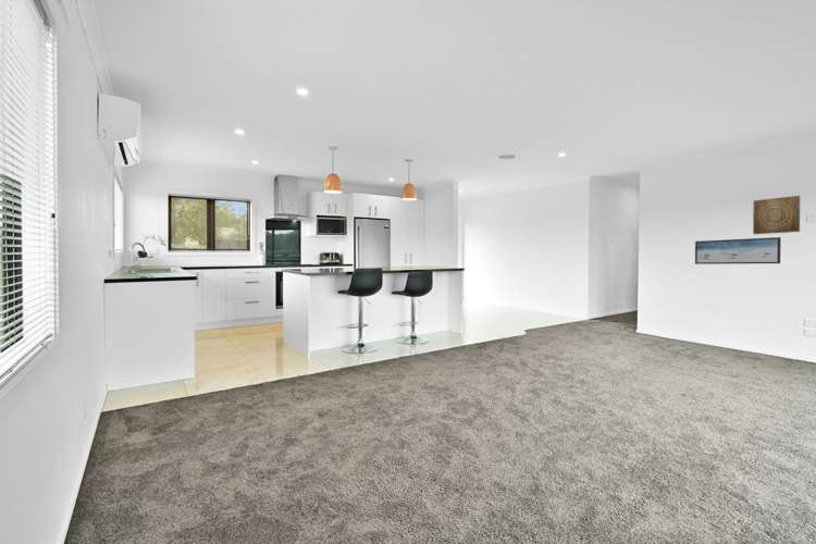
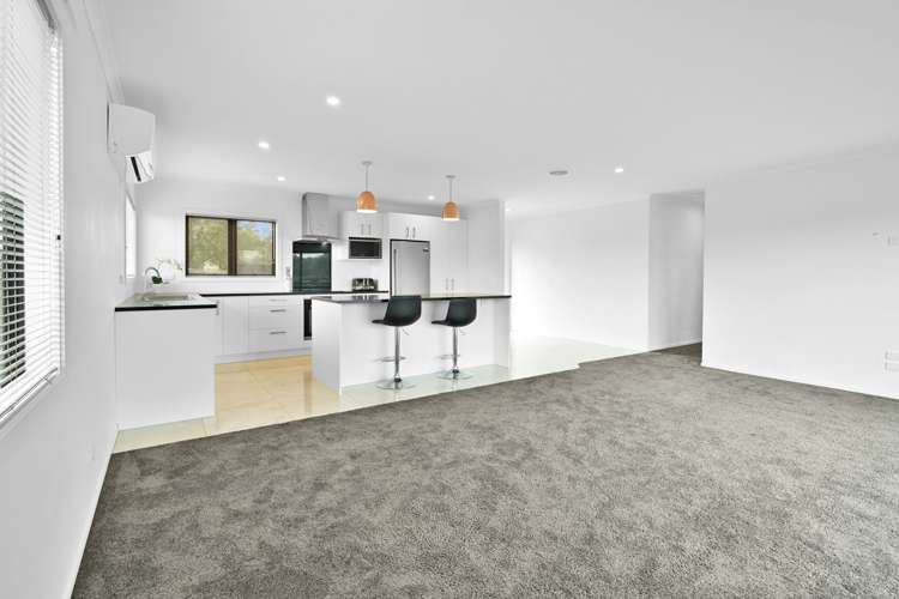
- wall art [752,195,801,235]
- wall art [694,236,782,265]
